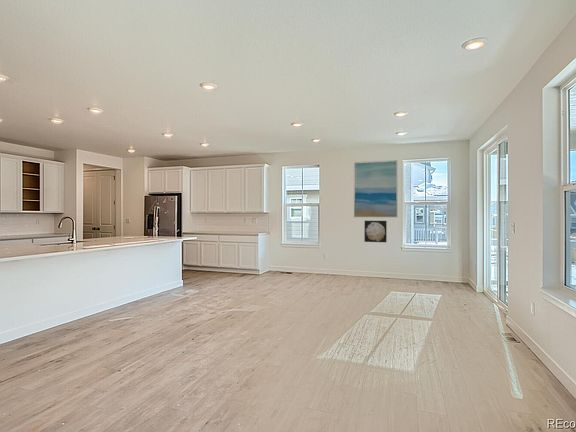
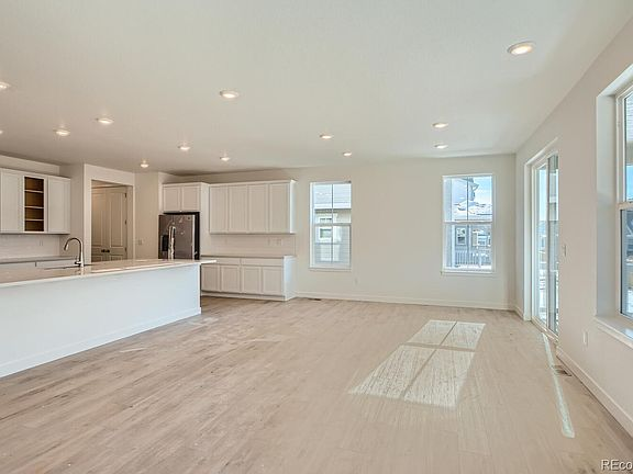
- wall art [353,159,399,218]
- wall art [364,220,388,243]
